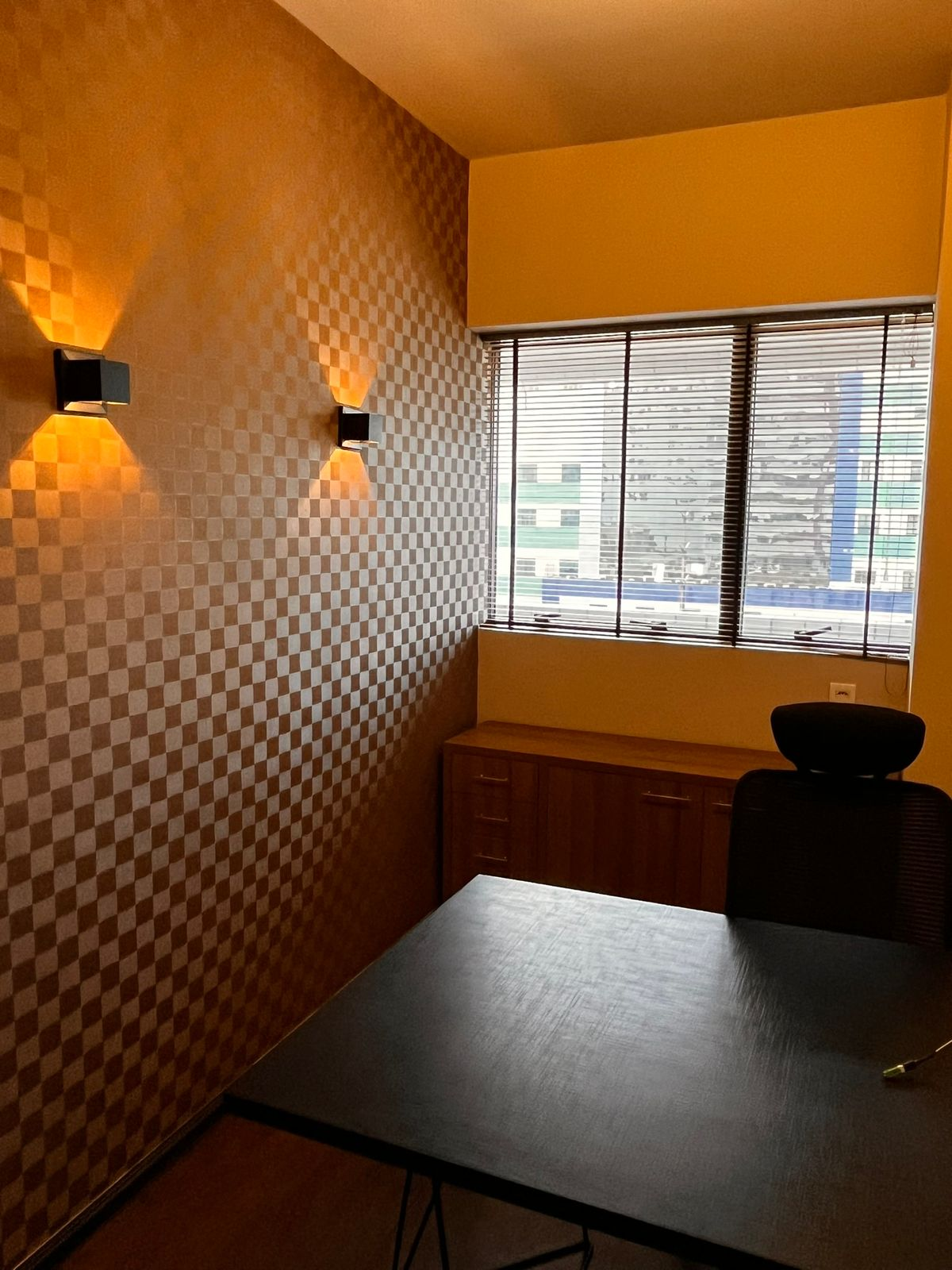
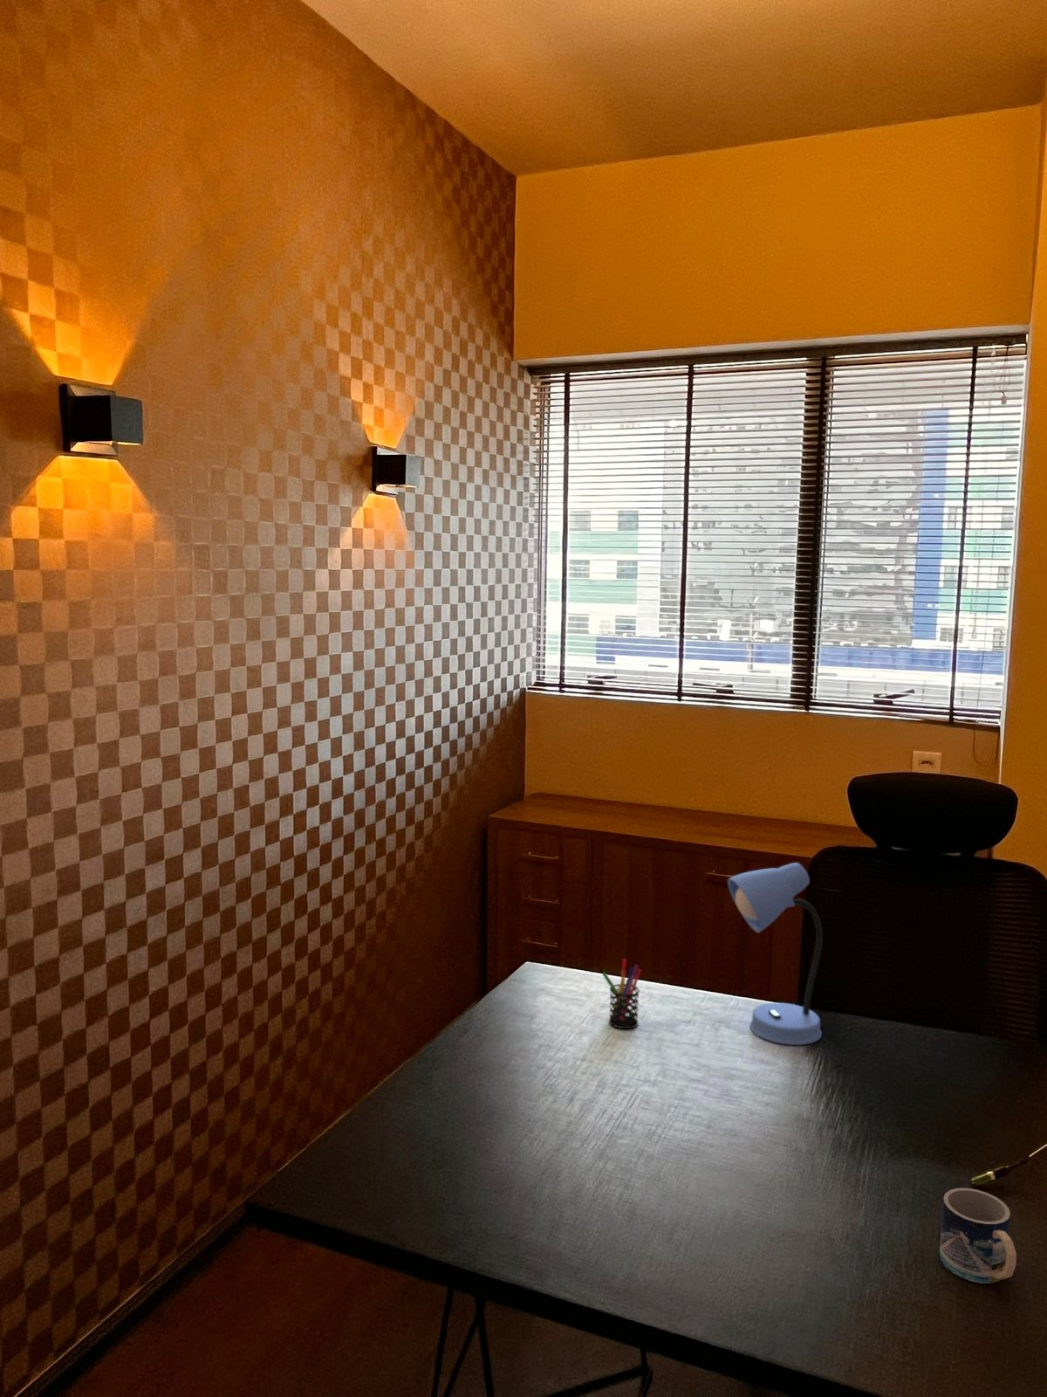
+ mug [939,1187,1017,1285]
+ desk lamp [727,861,824,1046]
+ pen holder [602,959,642,1030]
